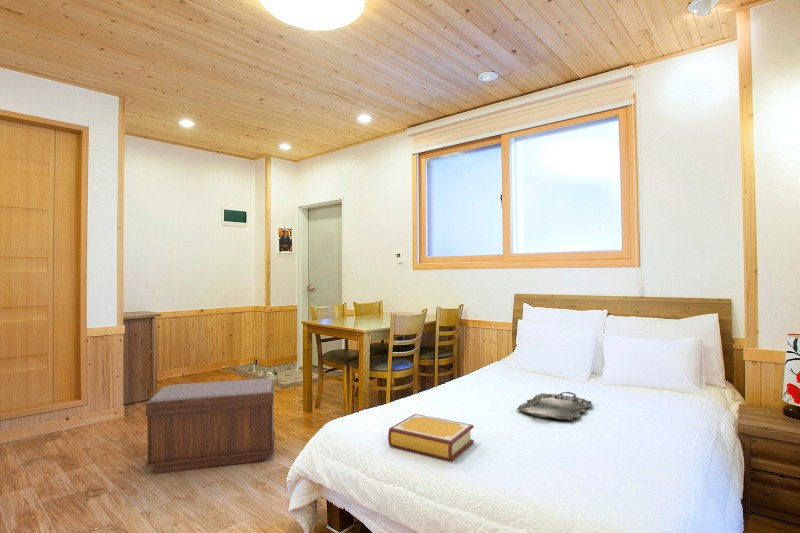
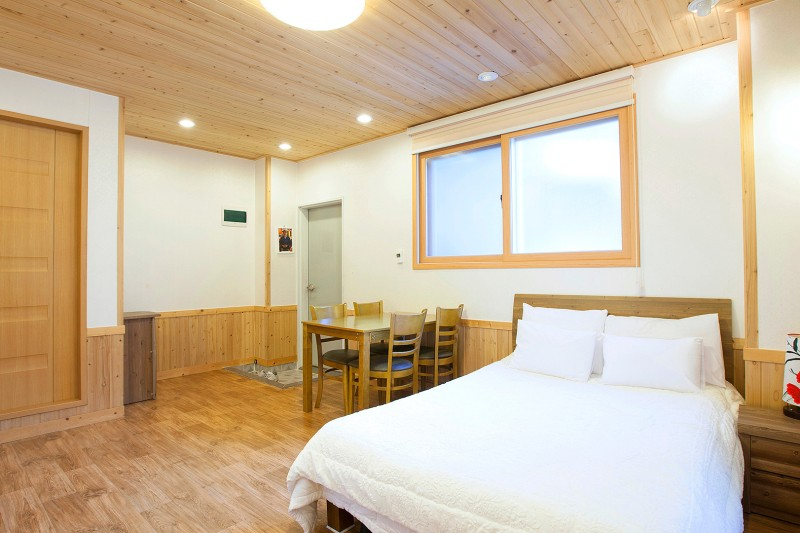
- bench [145,377,276,474]
- book [387,413,475,462]
- serving tray [516,391,593,421]
